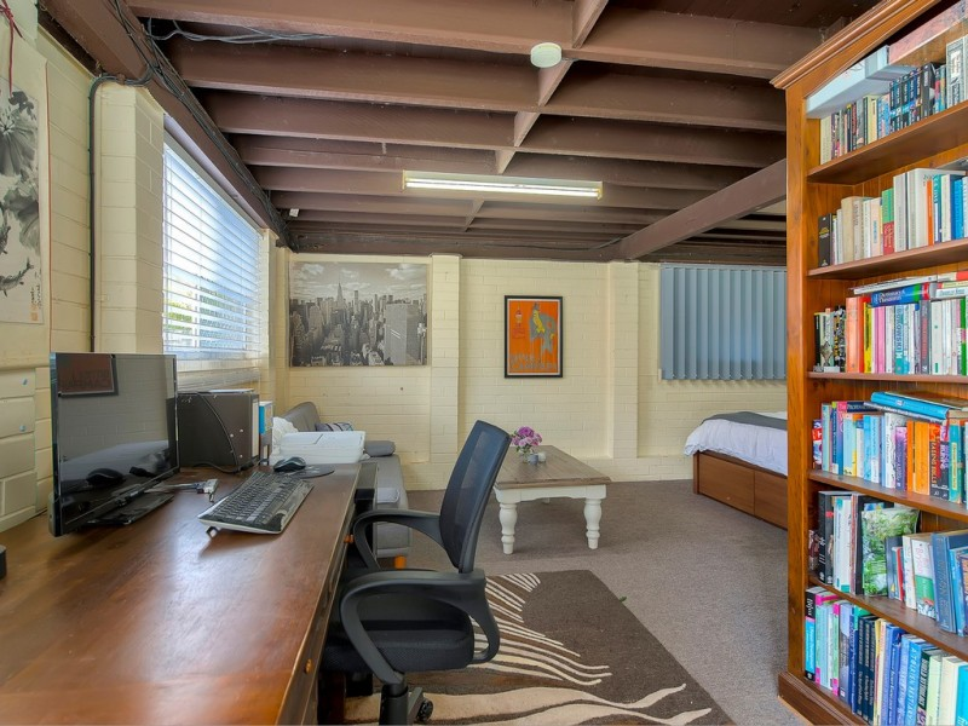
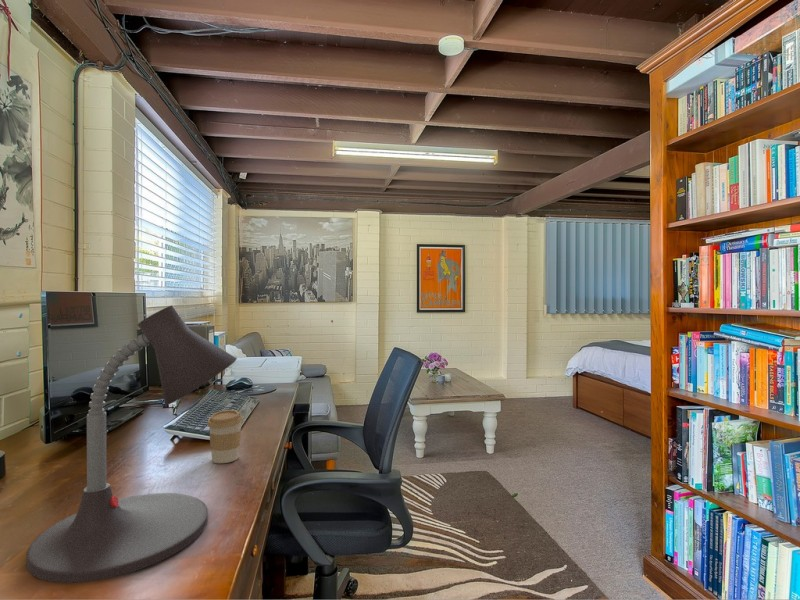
+ desk lamp [26,304,238,584]
+ coffee cup [206,409,244,464]
